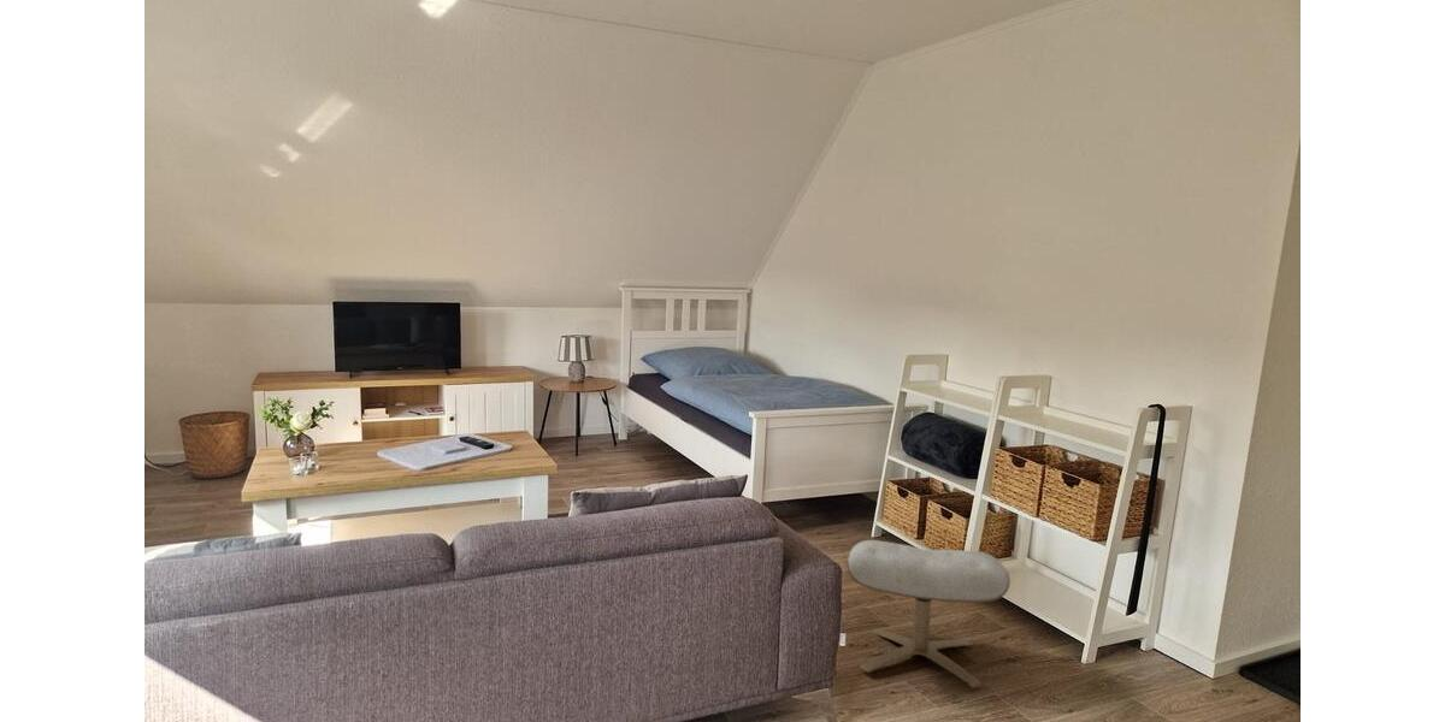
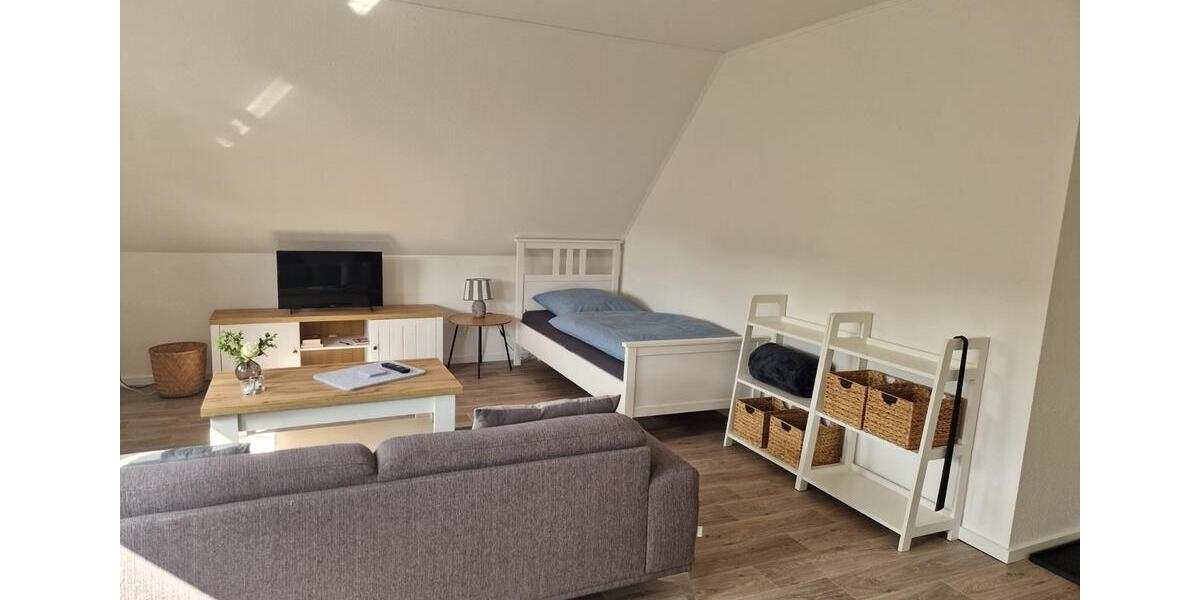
- ottoman [847,539,1010,688]
